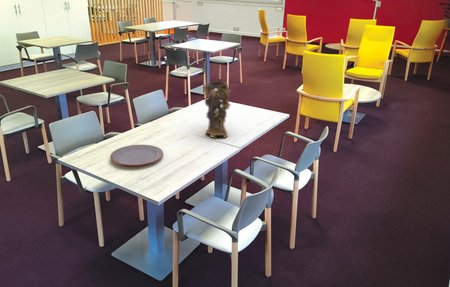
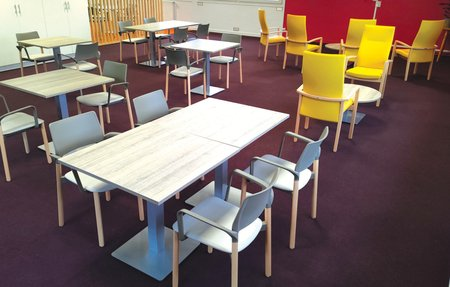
- plate [109,144,164,167]
- decorative vase [201,81,232,139]
